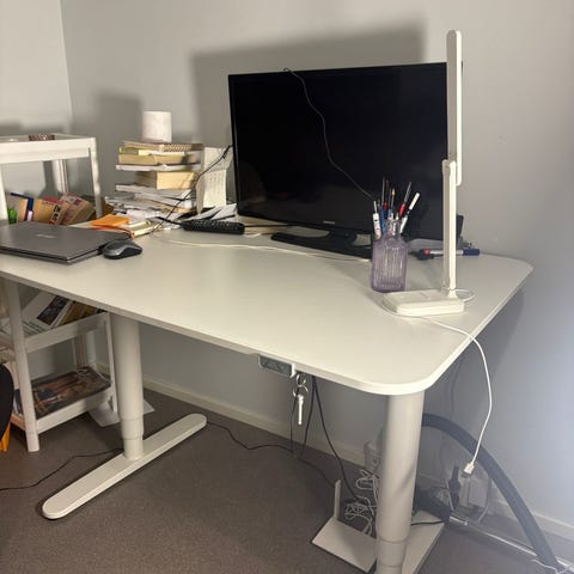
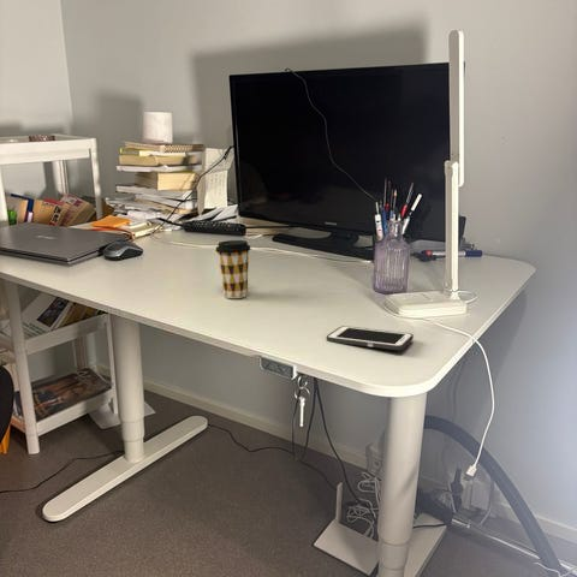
+ coffee cup [214,239,252,299]
+ cell phone [326,325,415,351]
